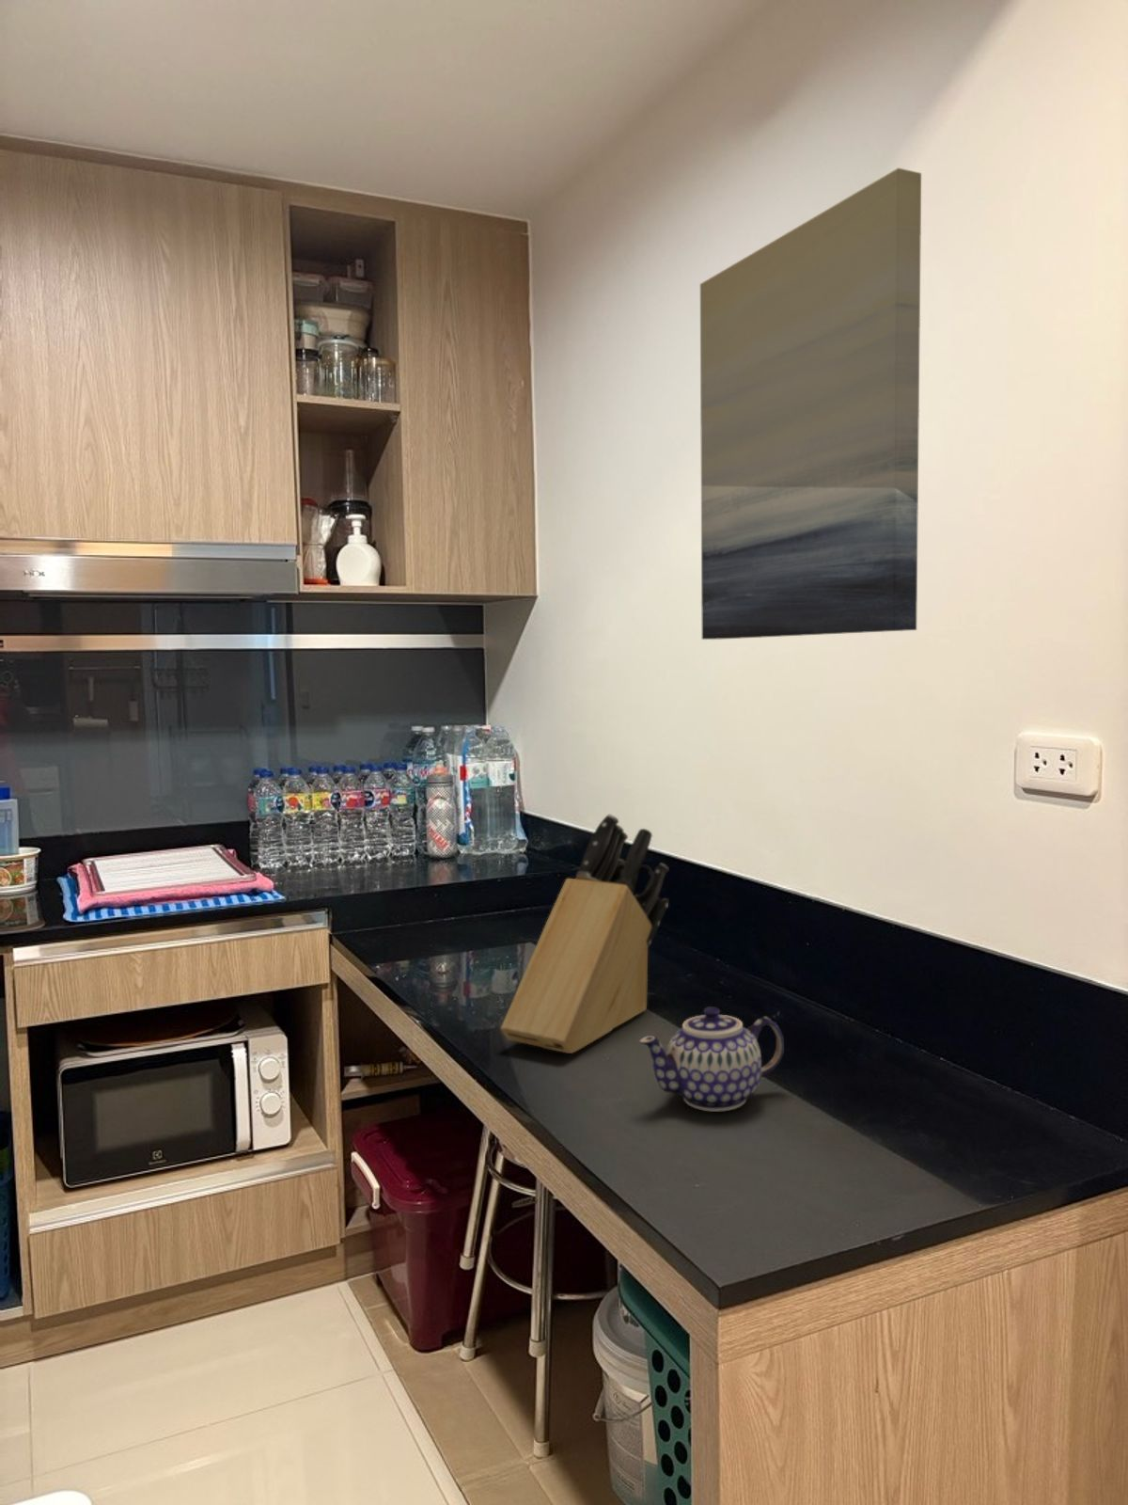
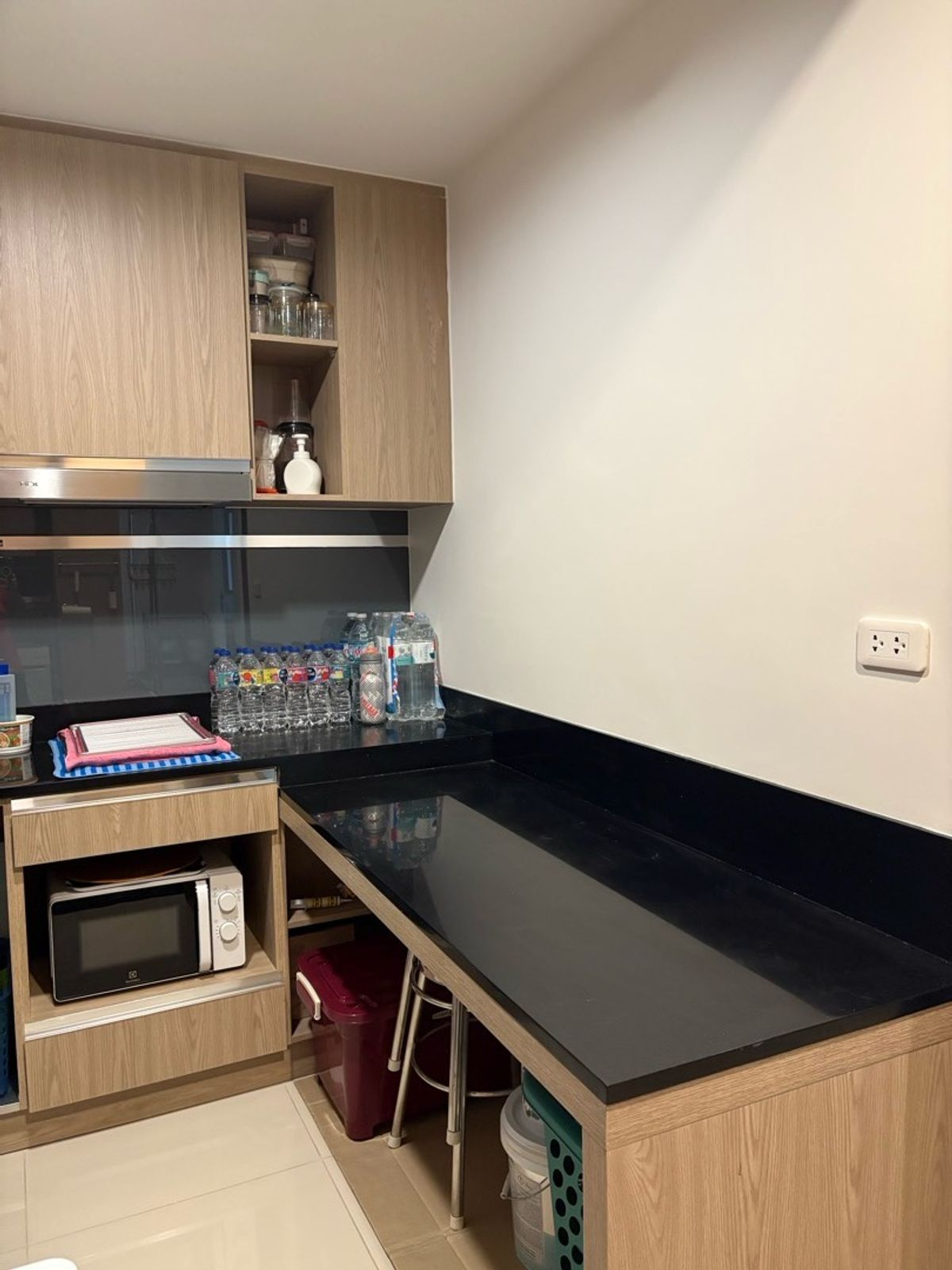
- knife block [499,813,671,1055]
- wall art [699,166,922,641]
- teapot [639,1006,784,1113]
